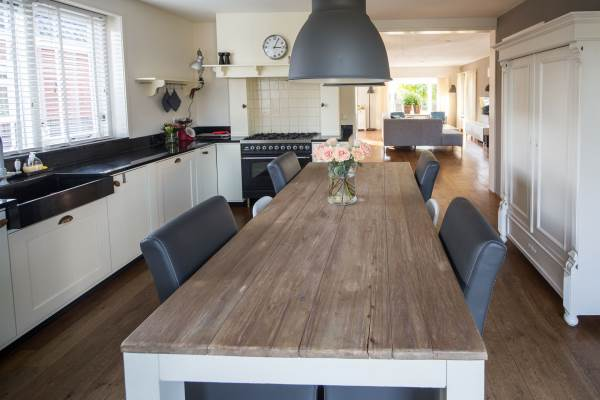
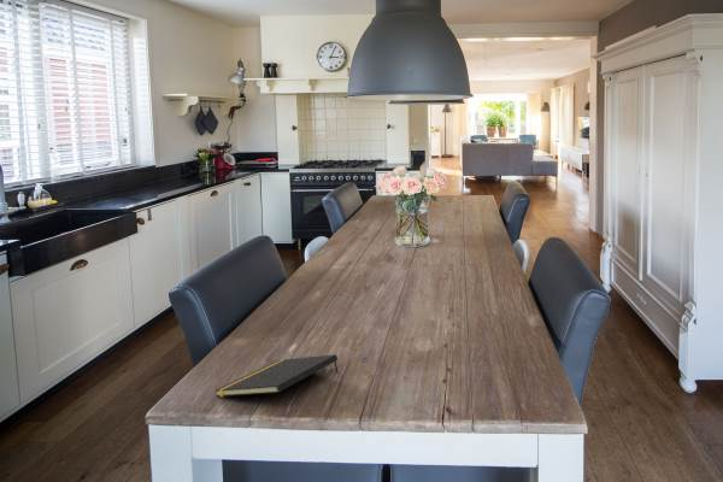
+ notepad [213,353,340,398]
